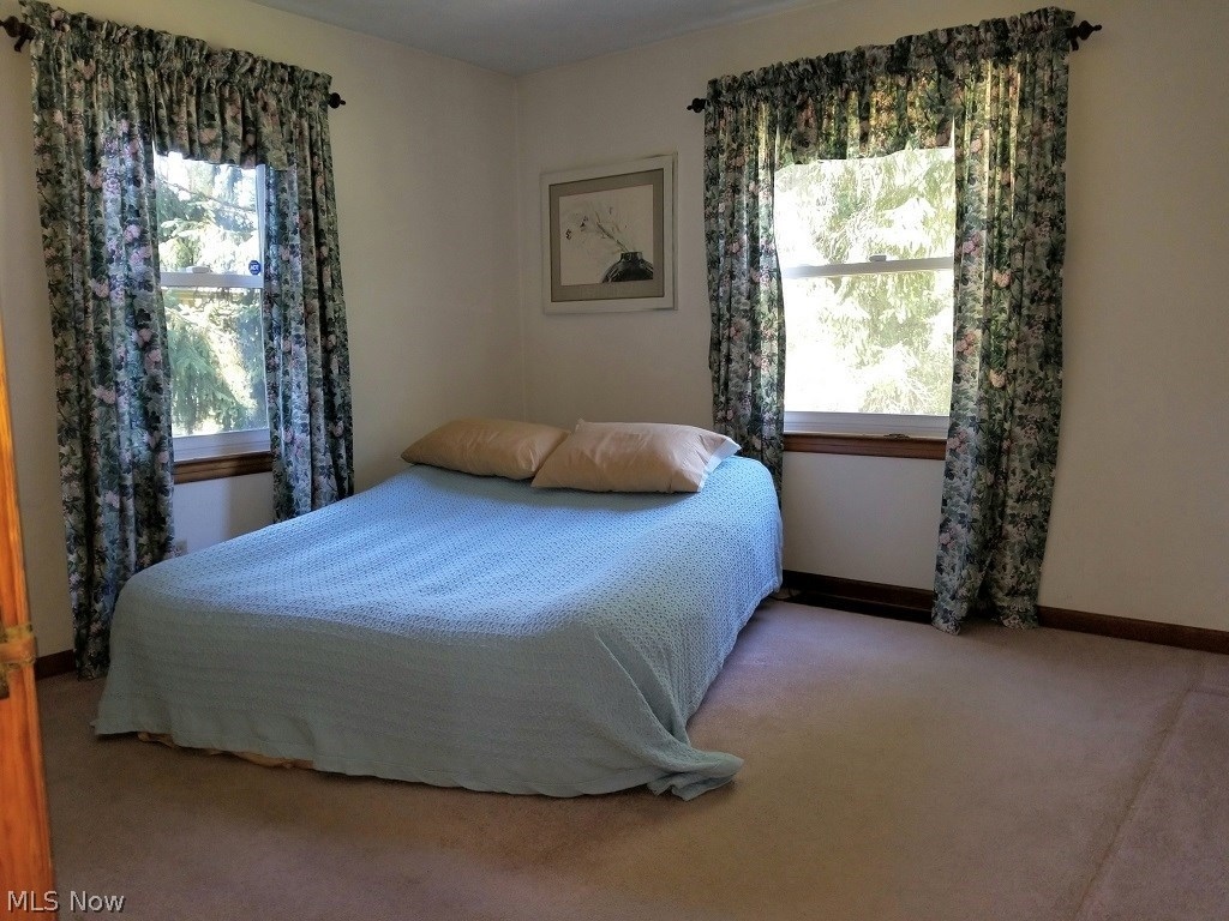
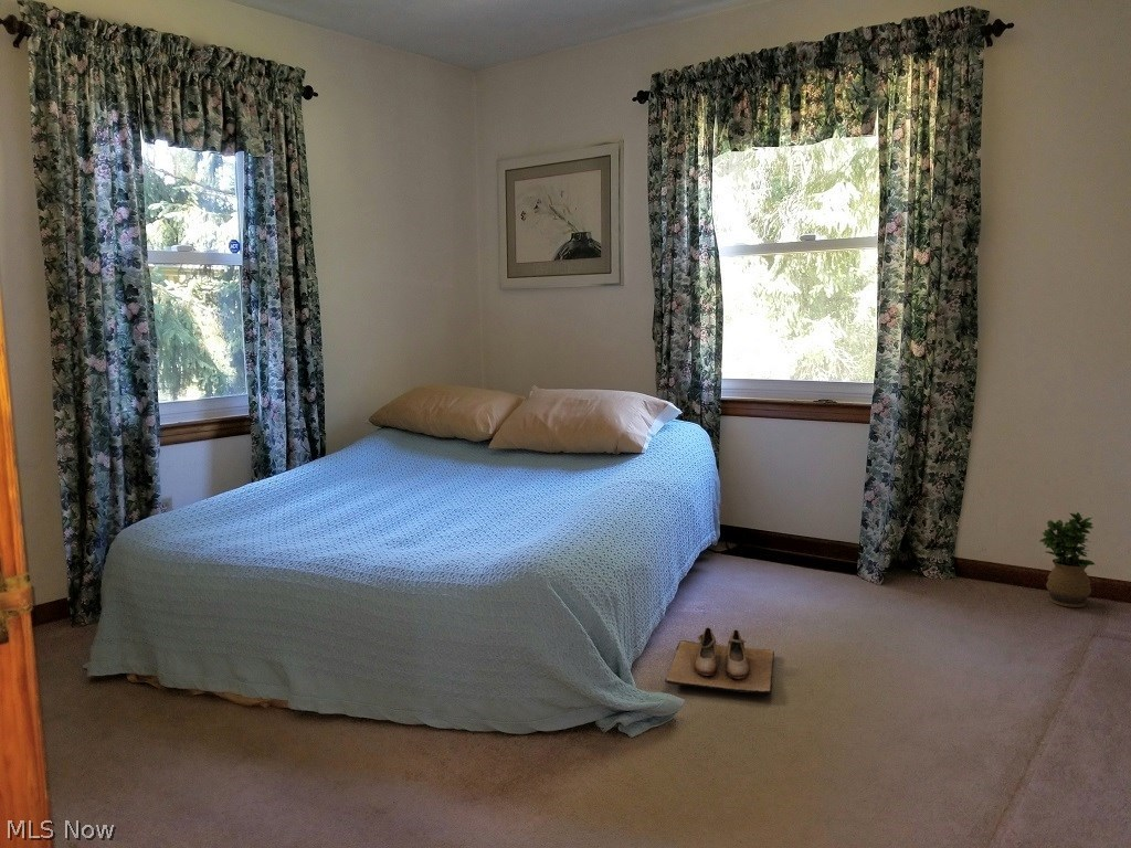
+ potted plant [1038,511,1096,608]
+ shoe [664,626,775,697]
